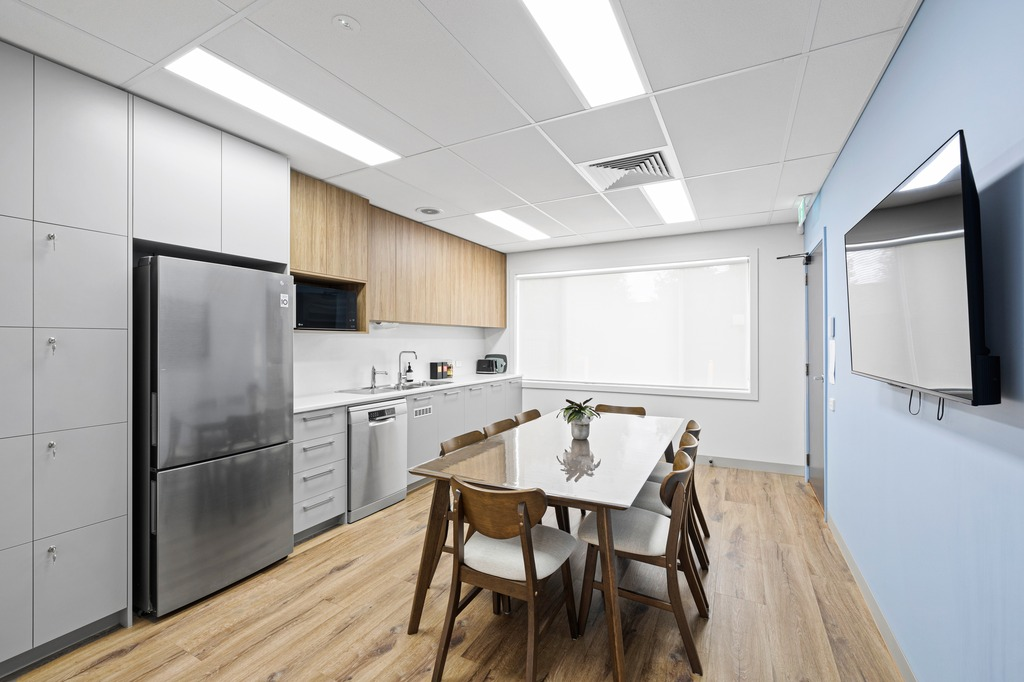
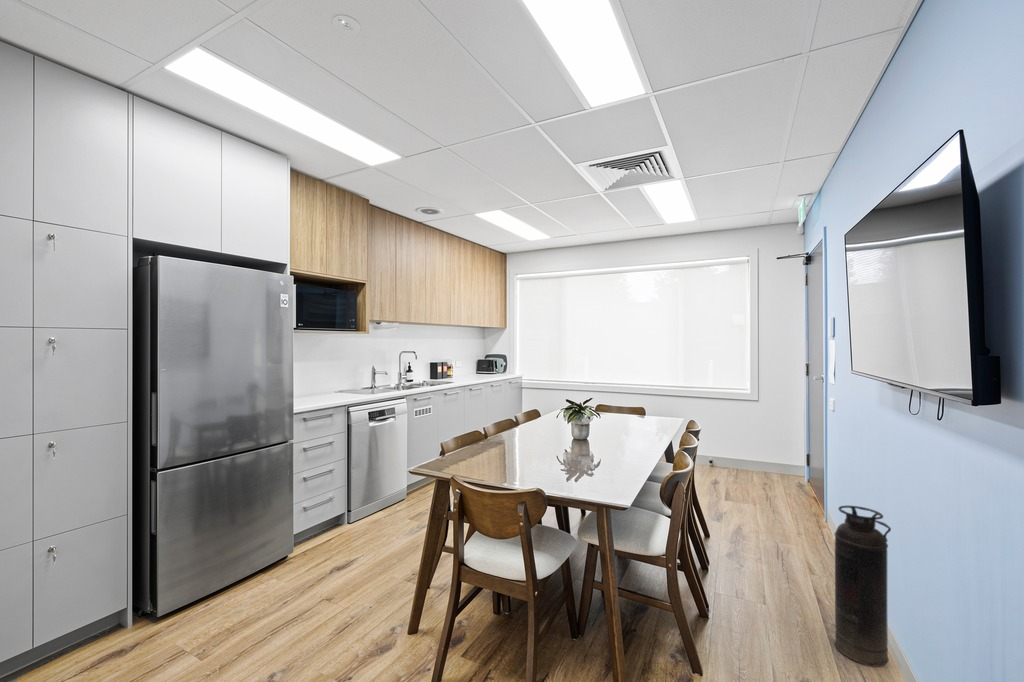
+ fire extinguisher [833,505,892,668]
